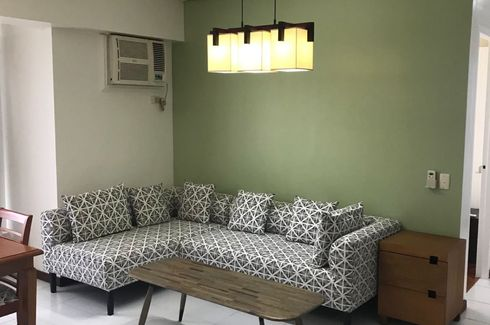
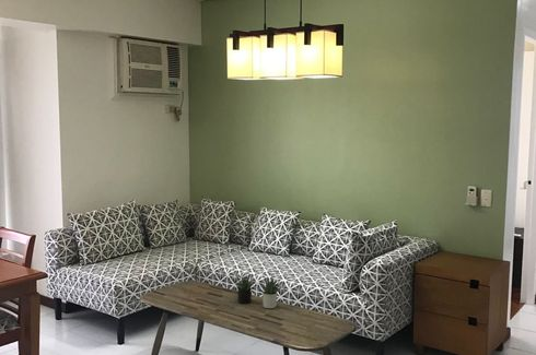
+ succulent plant [232,271,284,309]
